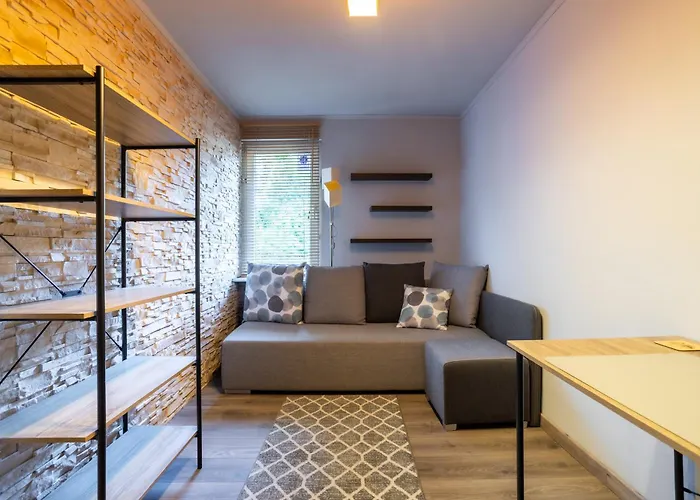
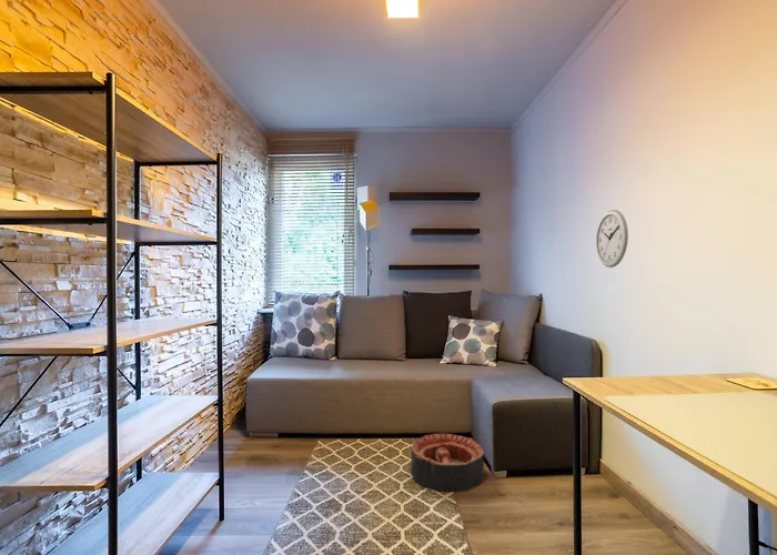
+ basket [410,433,485,493]
+ wall clock [595,209,629,269]
